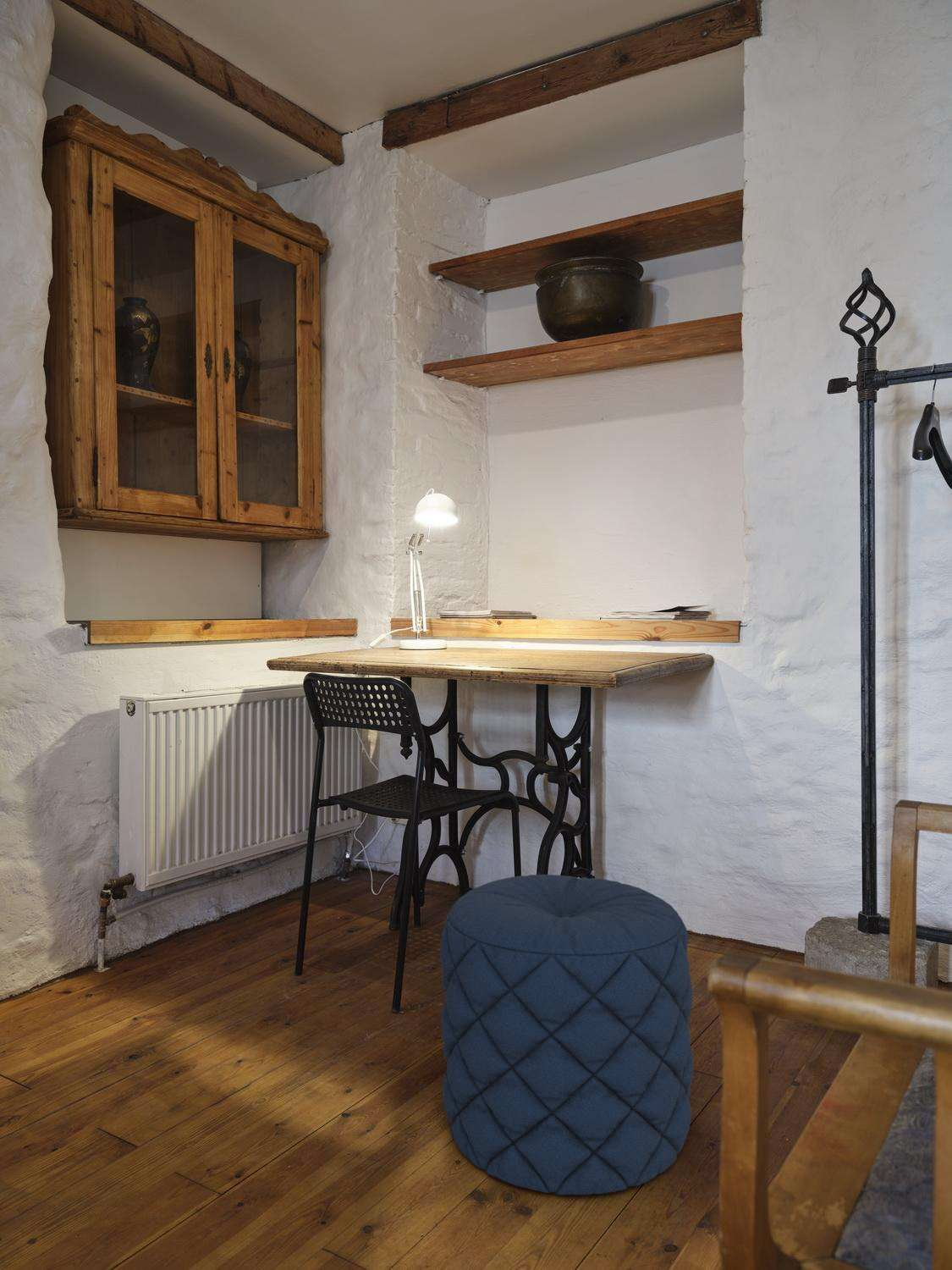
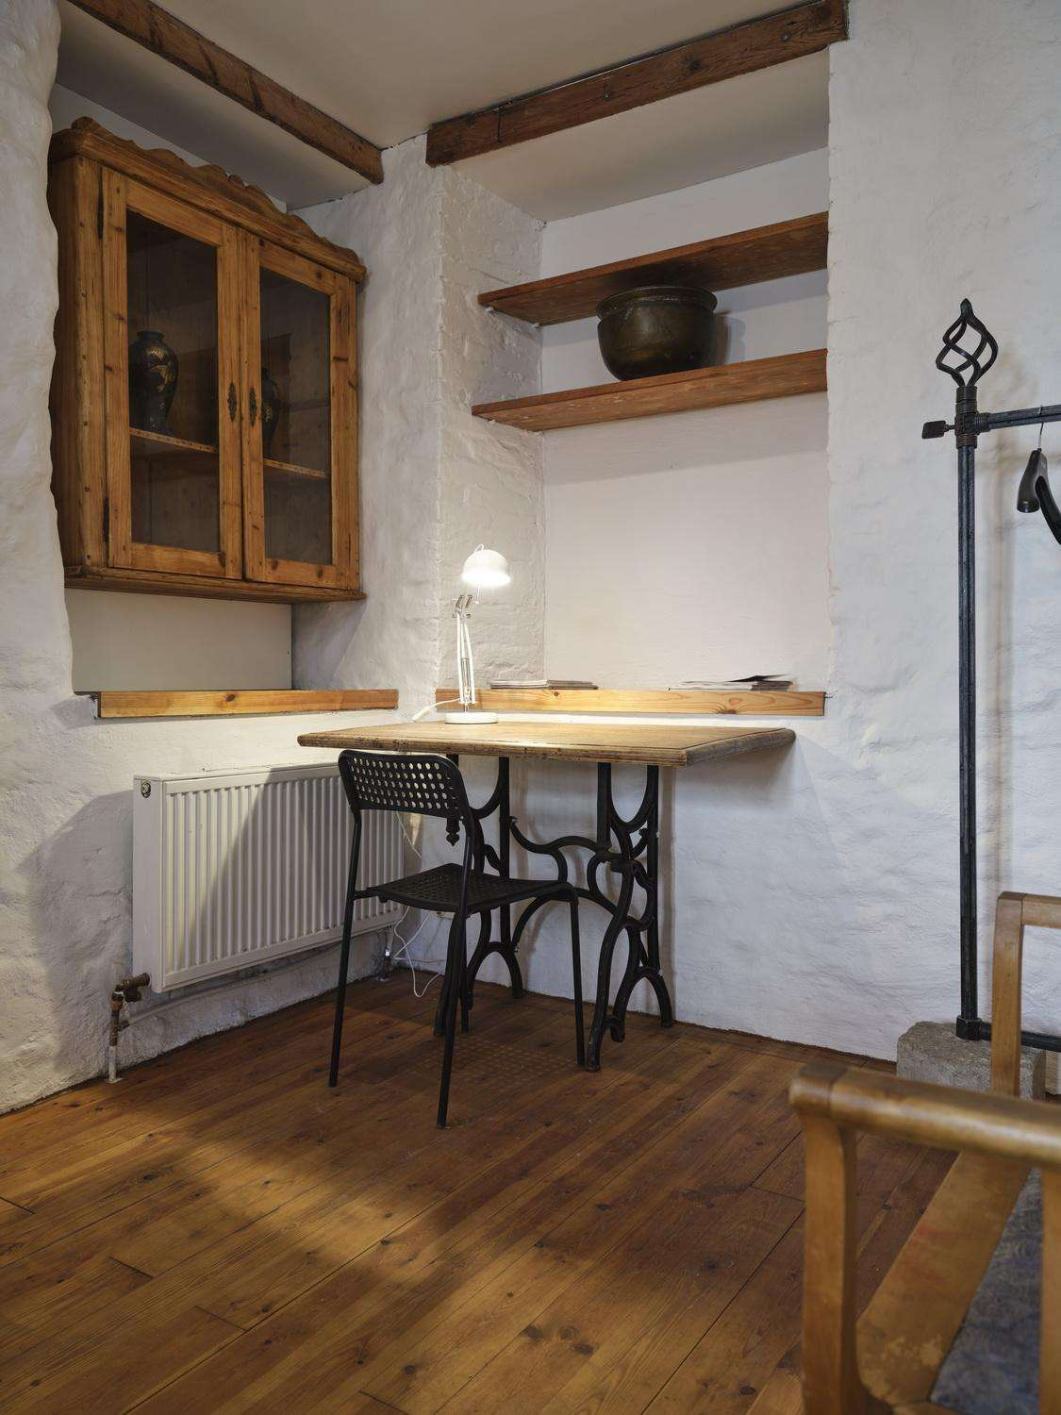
- pouf [439,874,694,1195]
